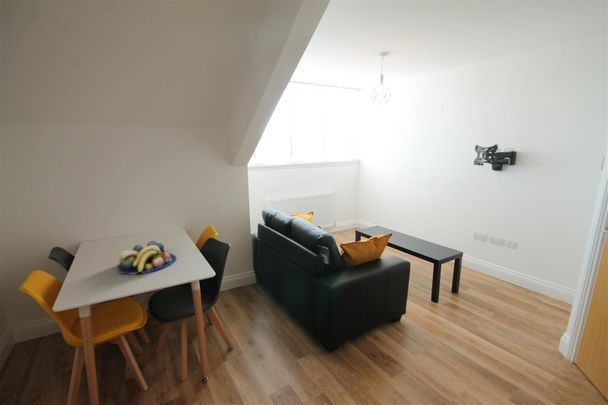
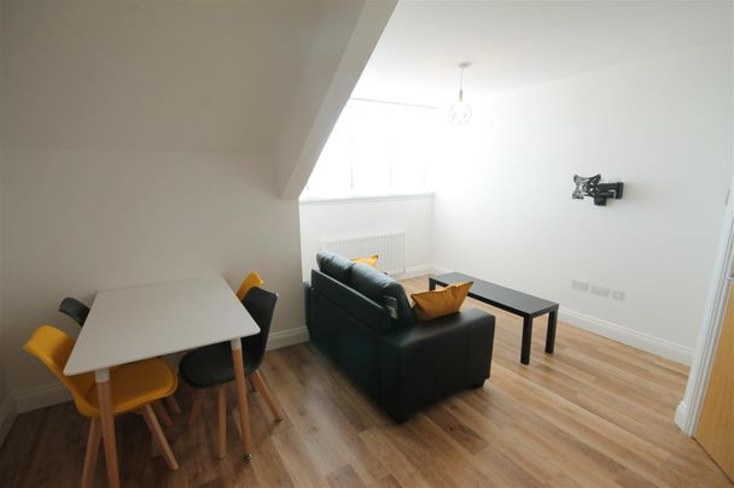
- fruit bowl [117,240,177,275]
